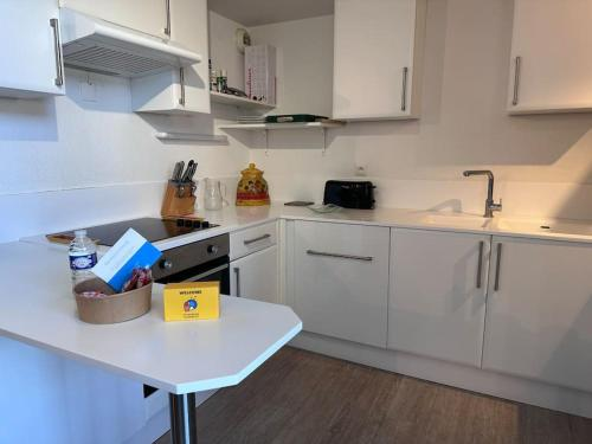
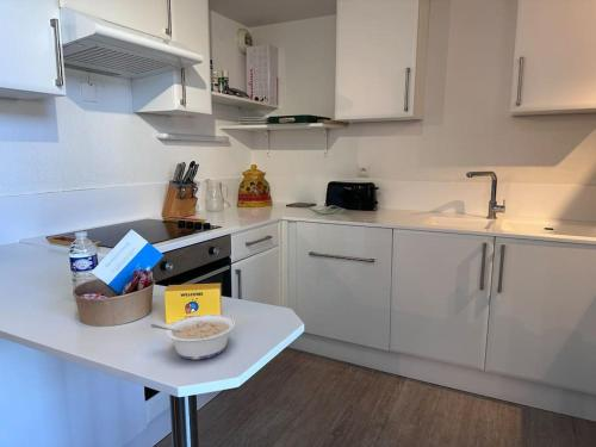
+ legume [150,313,236,361]
